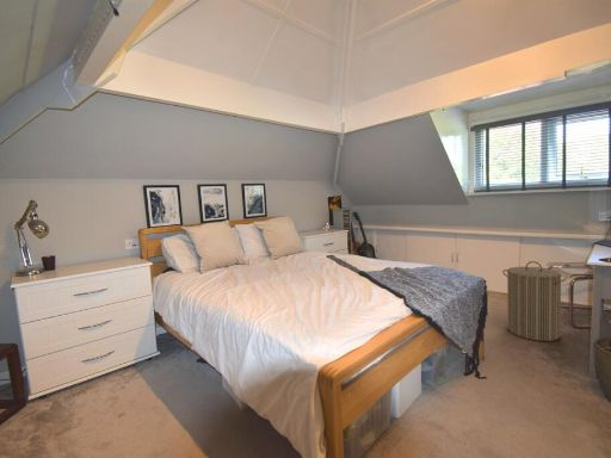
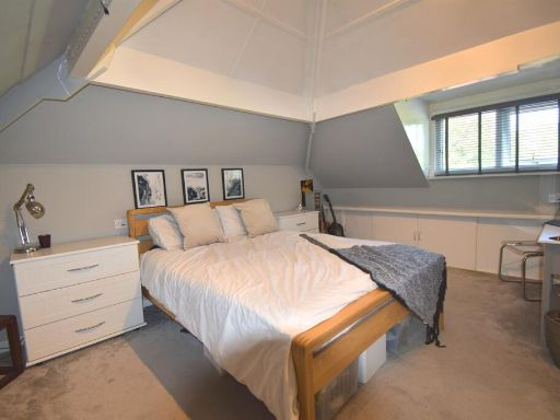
- laundry hamper [501,260,568,342]
